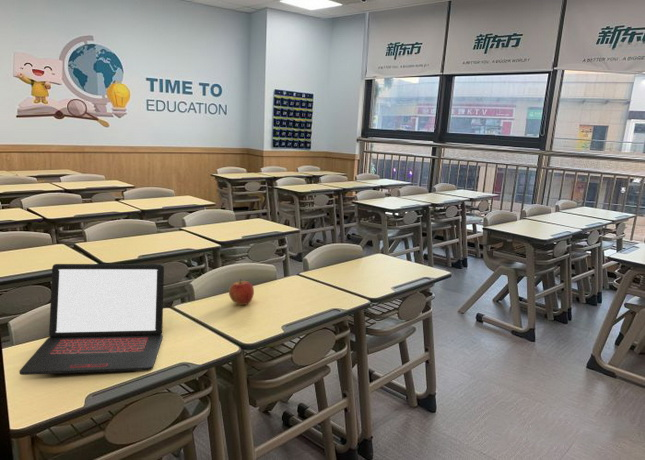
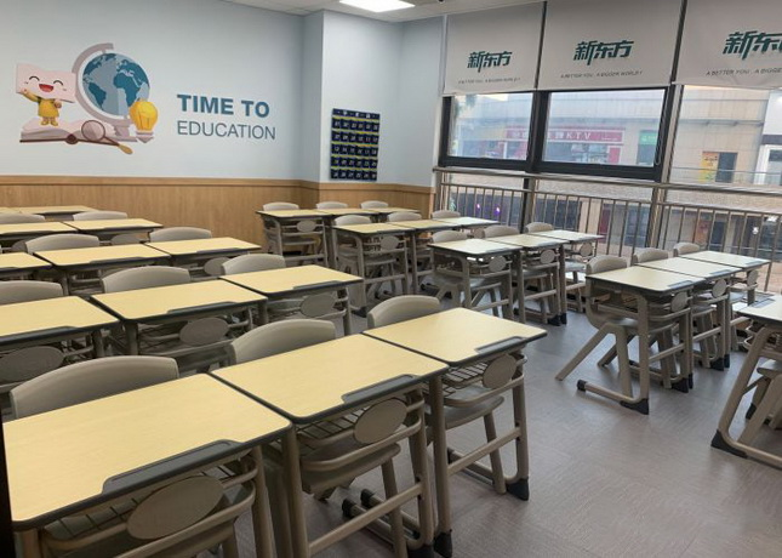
- laptop [18,263,165,376]
- apple [228,278,255,306]
